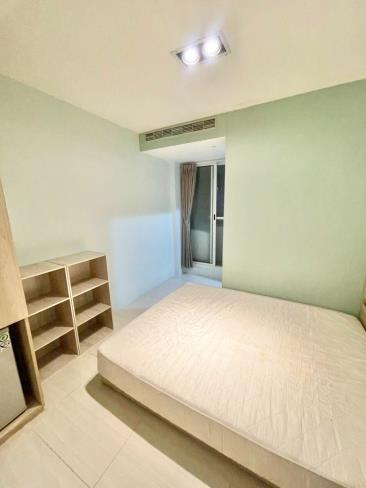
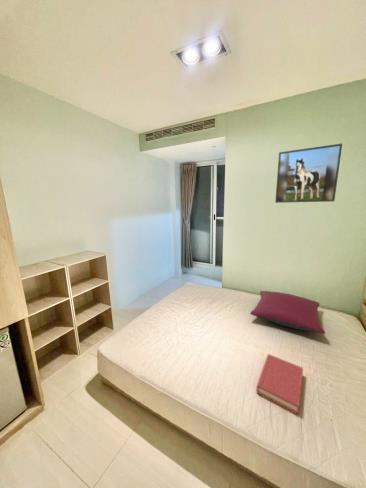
+ hardback book [255,353,304,416]
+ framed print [274,143,343,204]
+ pillow [249,290,326,335]
